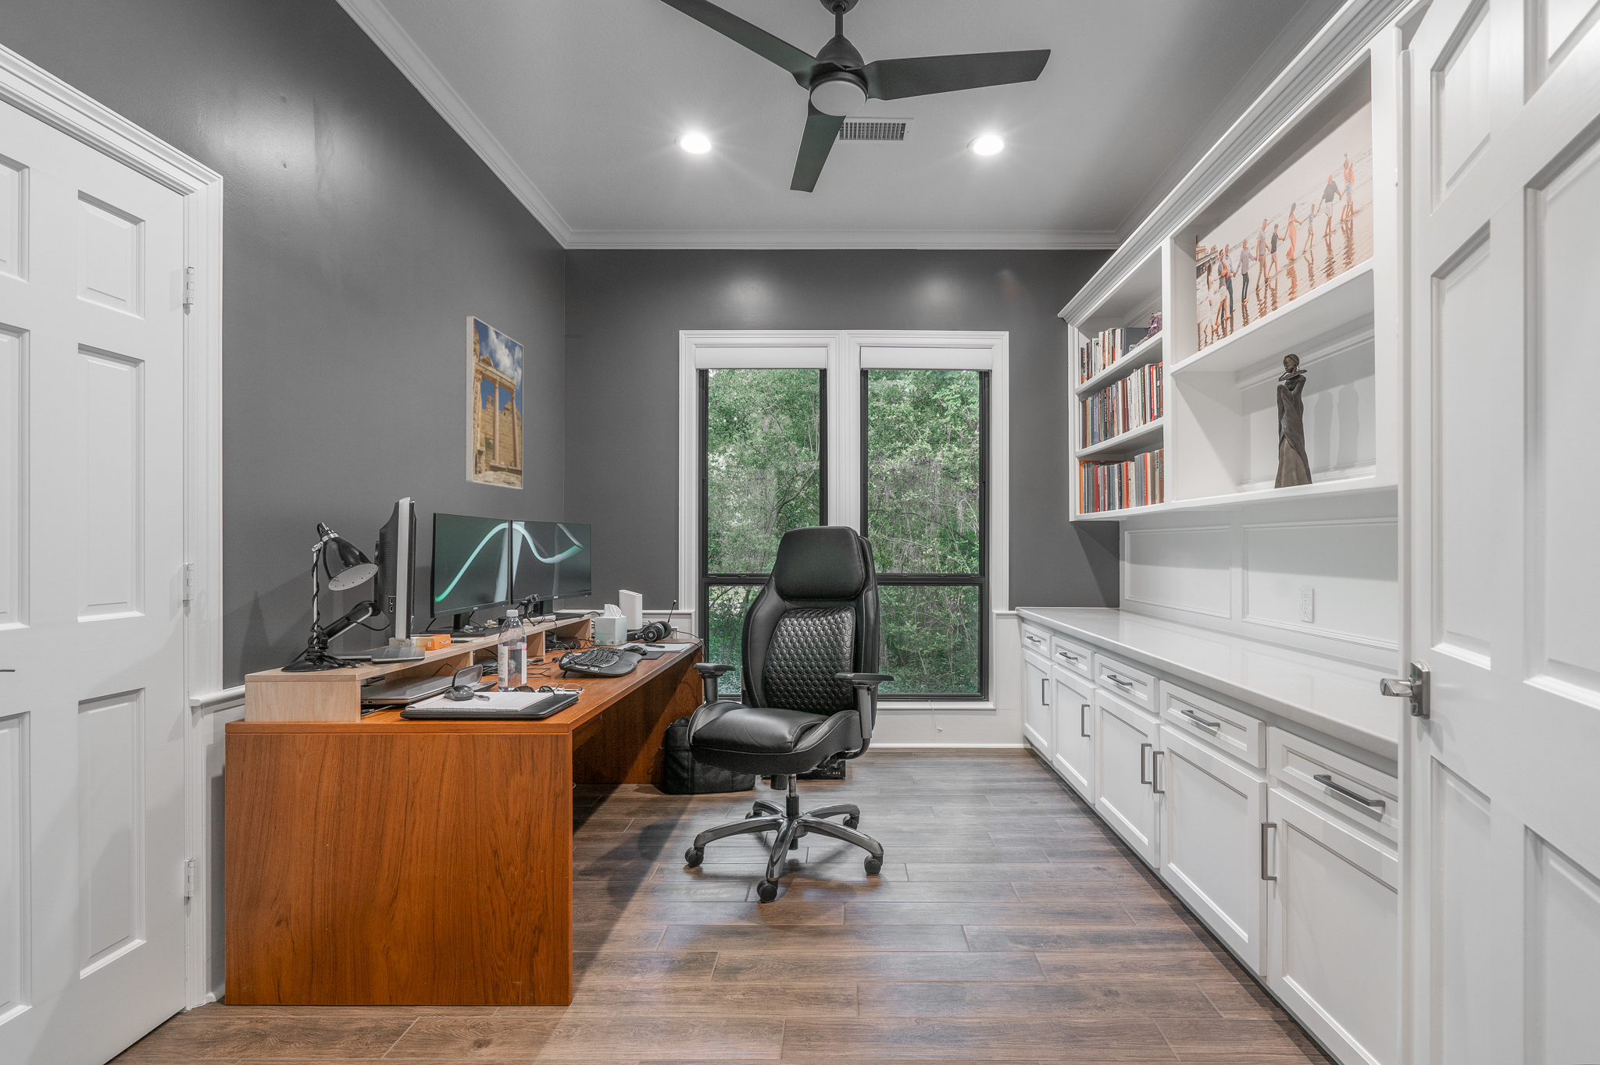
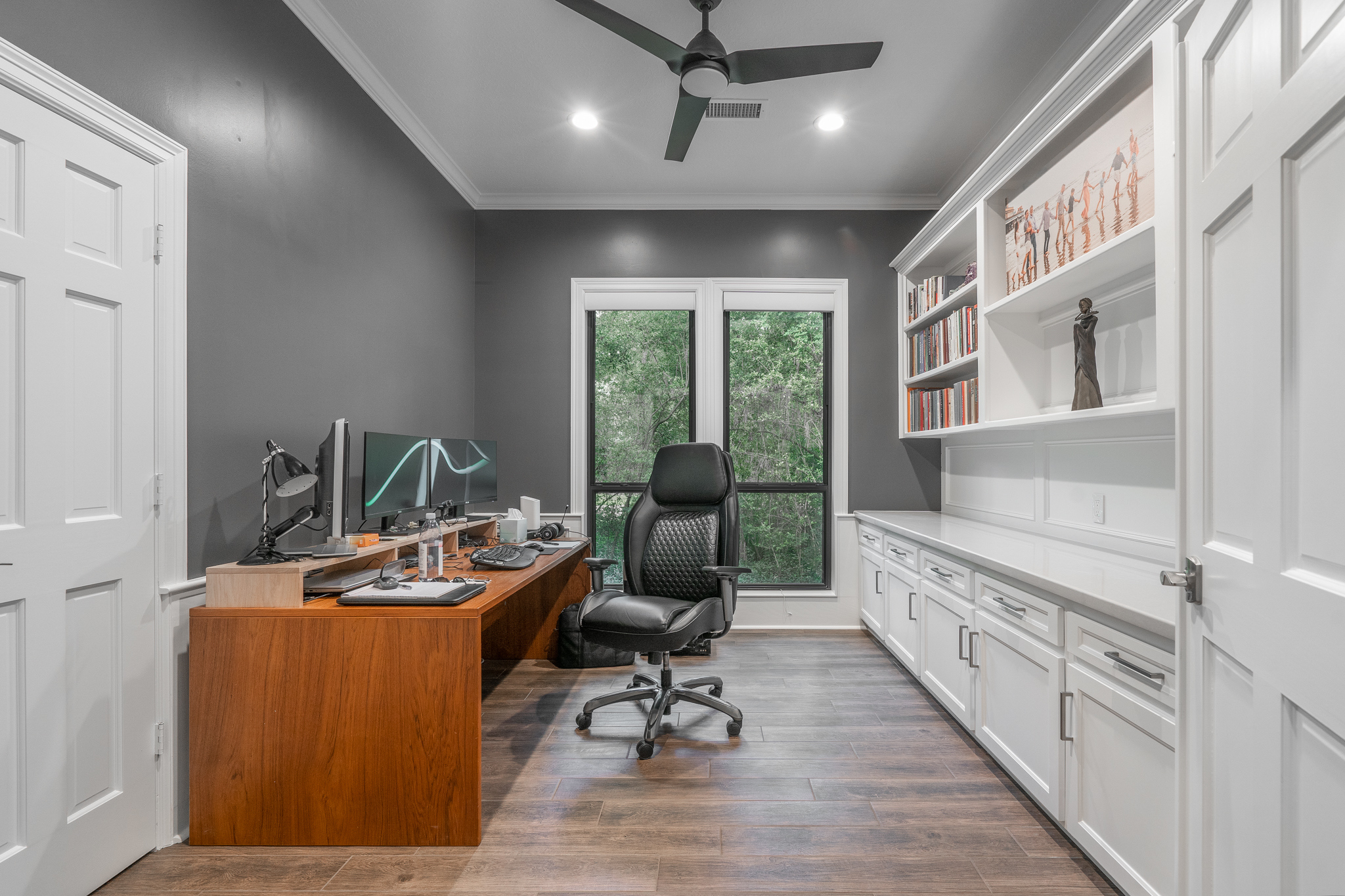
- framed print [464,315,525,490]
